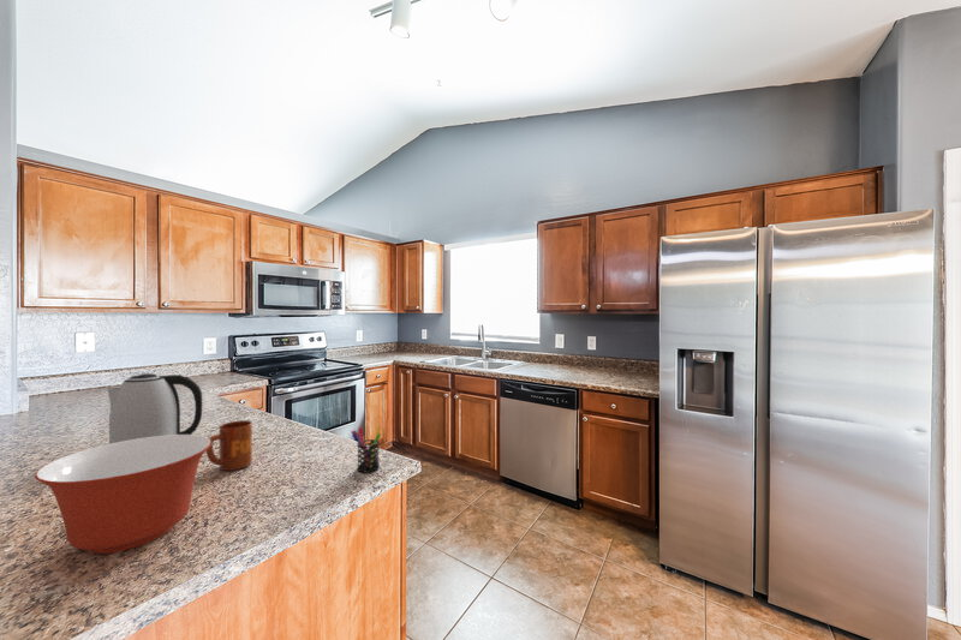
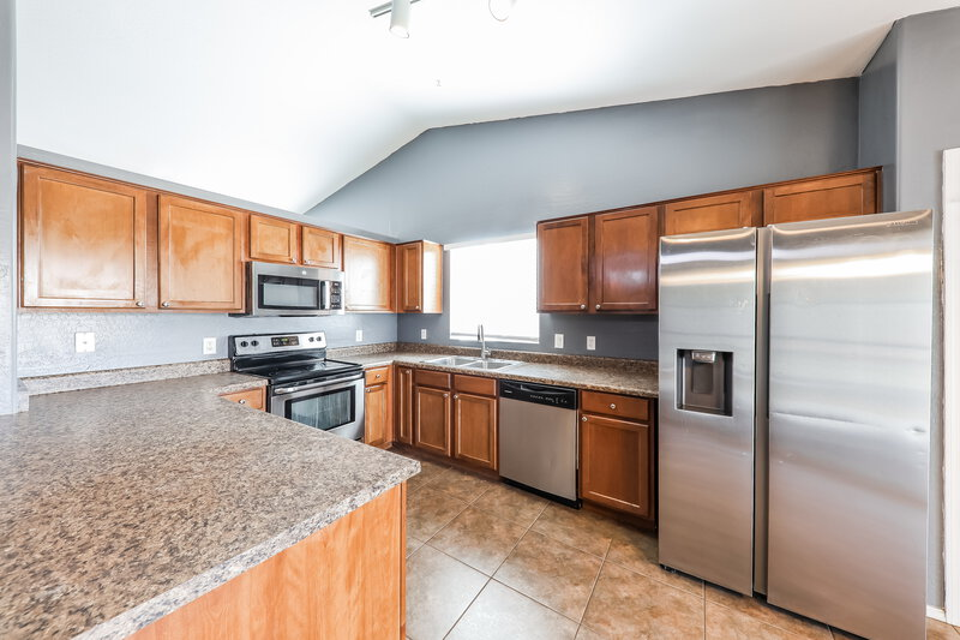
- pen holder [351,425,382,473]
- mixing bowl [34,433,211,555]
- kettle [106,372,203,444]
- mug [204,419,253,472]
